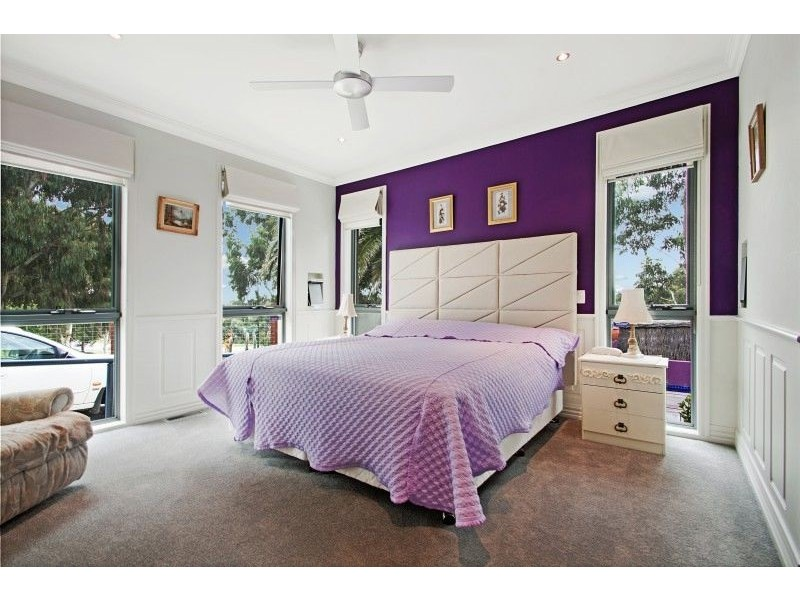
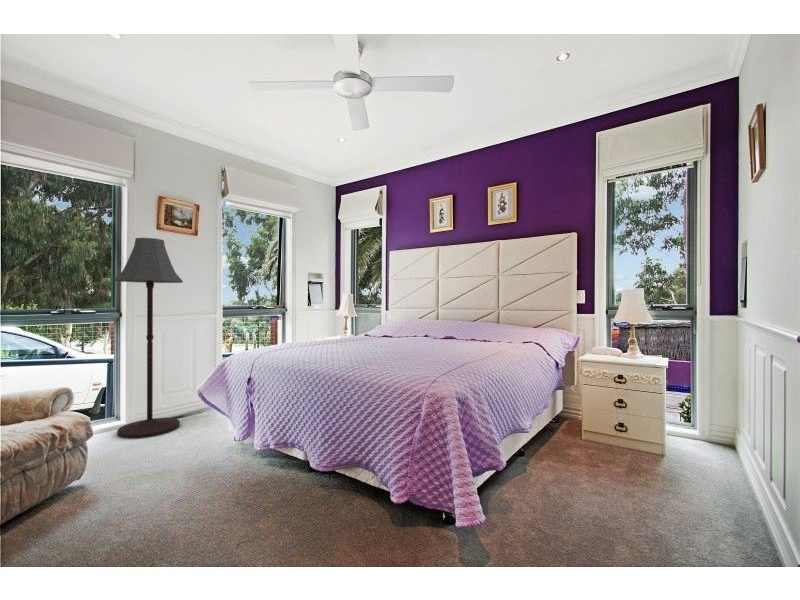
+ floor lamp [113,237,184,440]
